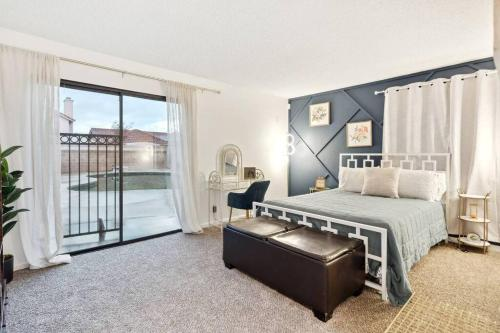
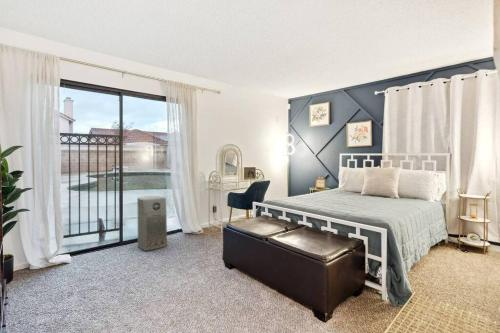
+ air purifier [136,195,168,252]
